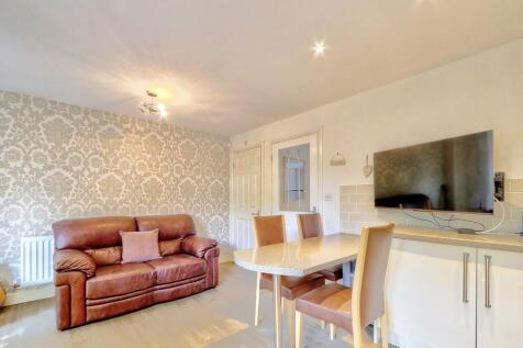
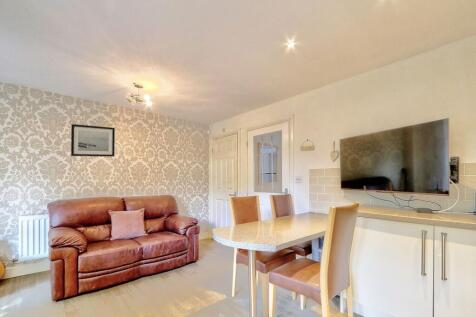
+ wall art [70,123,116,158]
